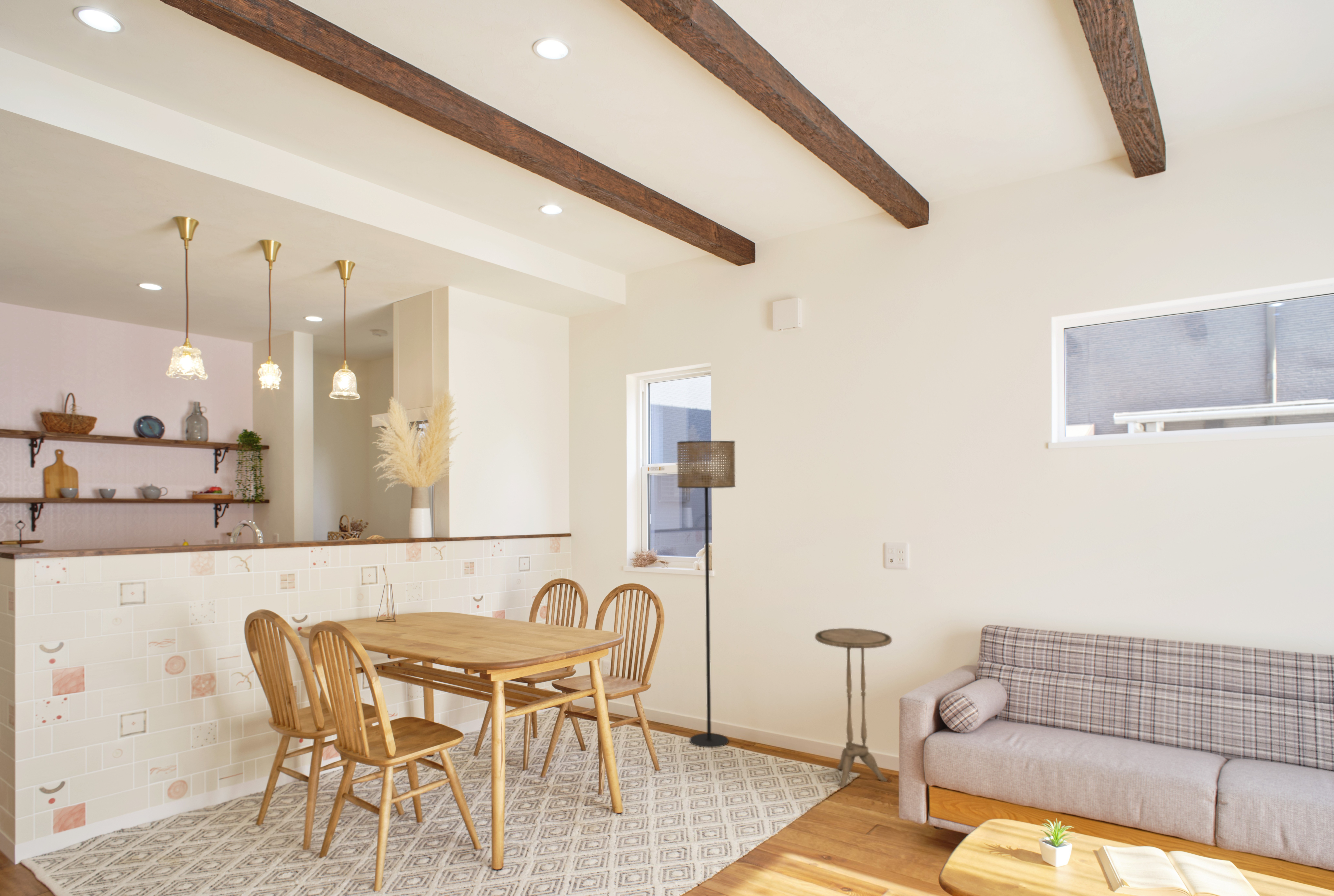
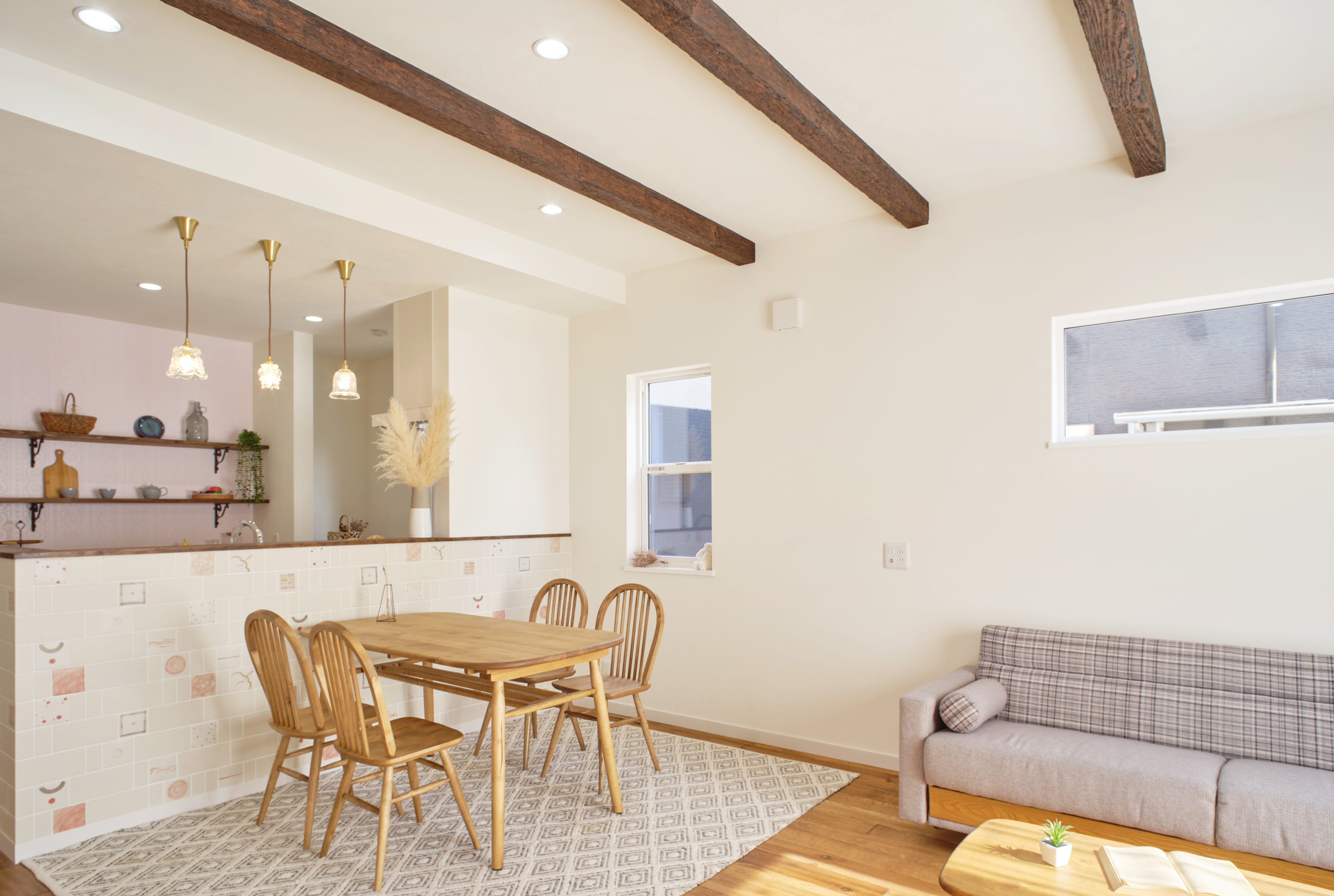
- side table [815,628,892,788]
- floor lamp [677,440,736,748]
